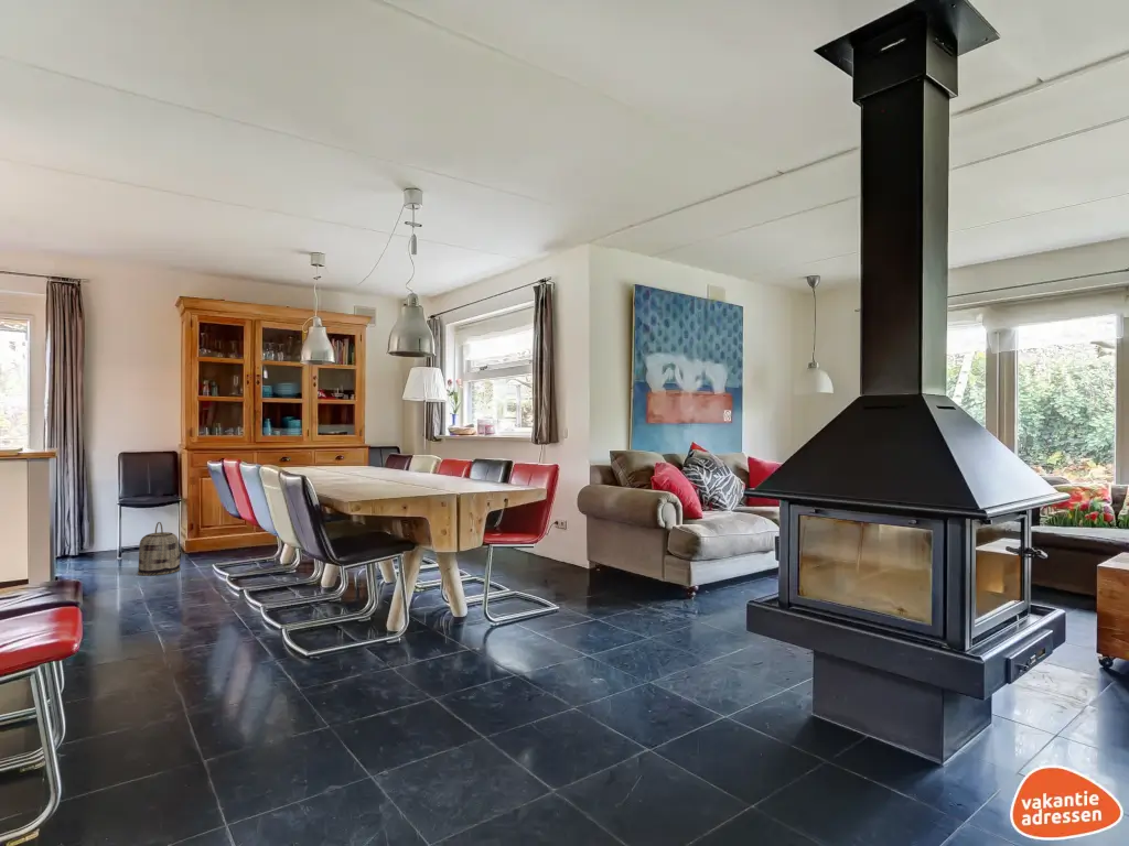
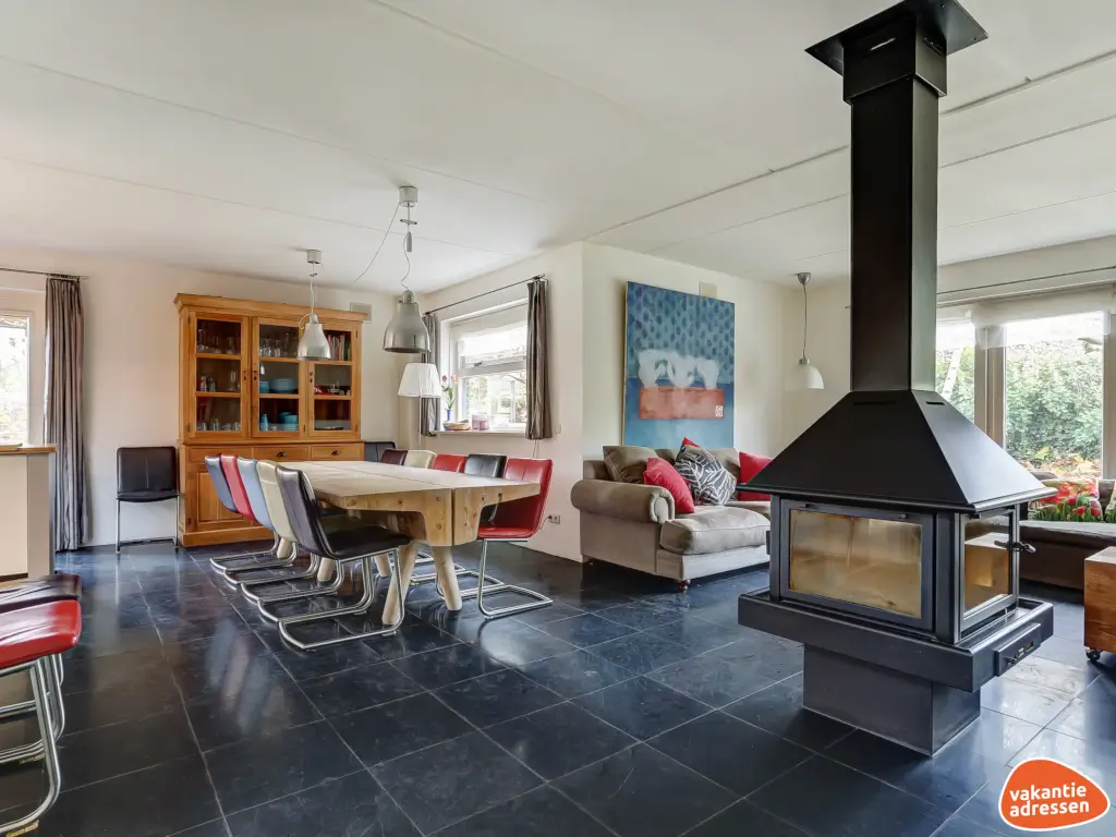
- basket [137,521,181,577]
